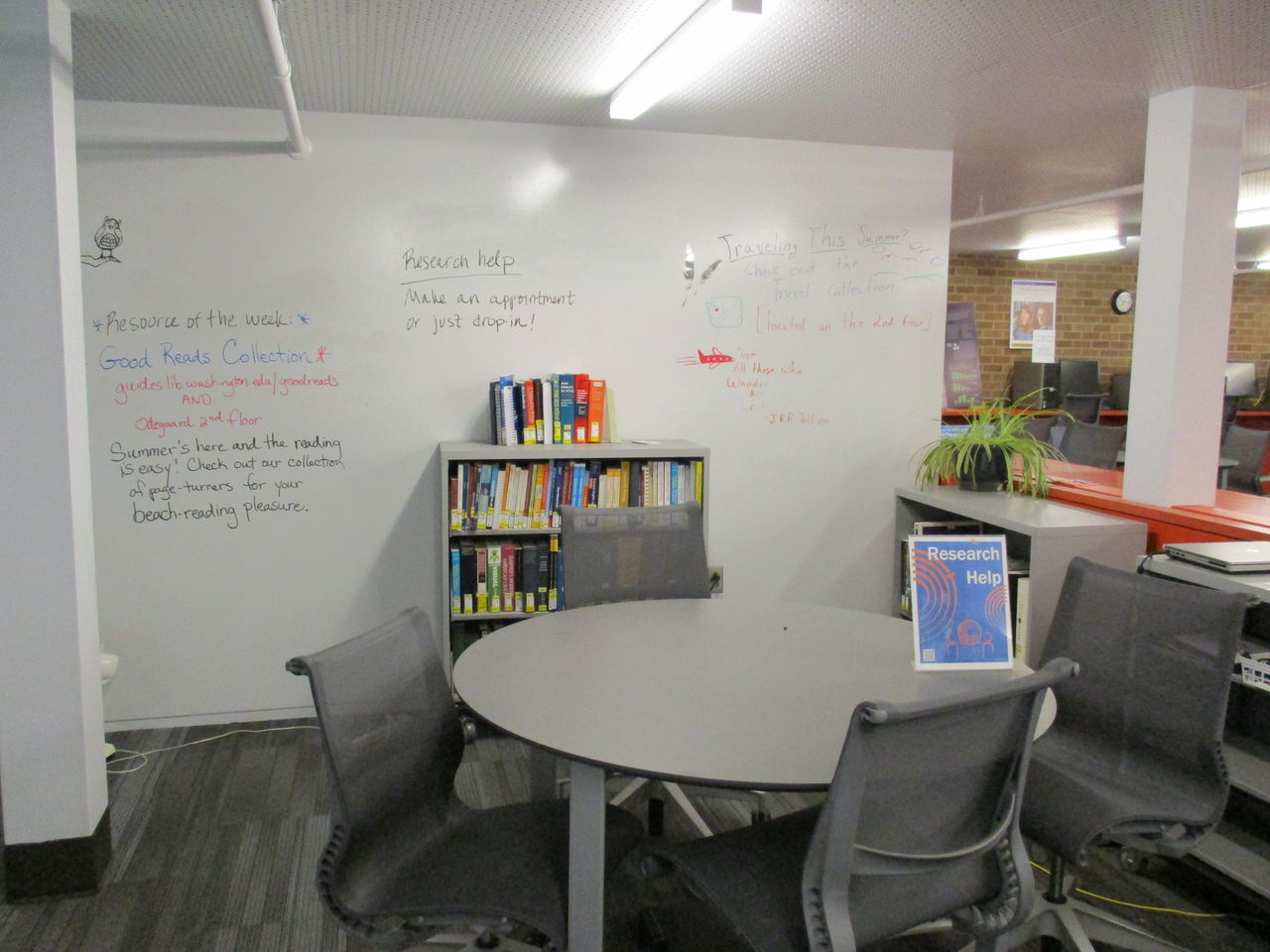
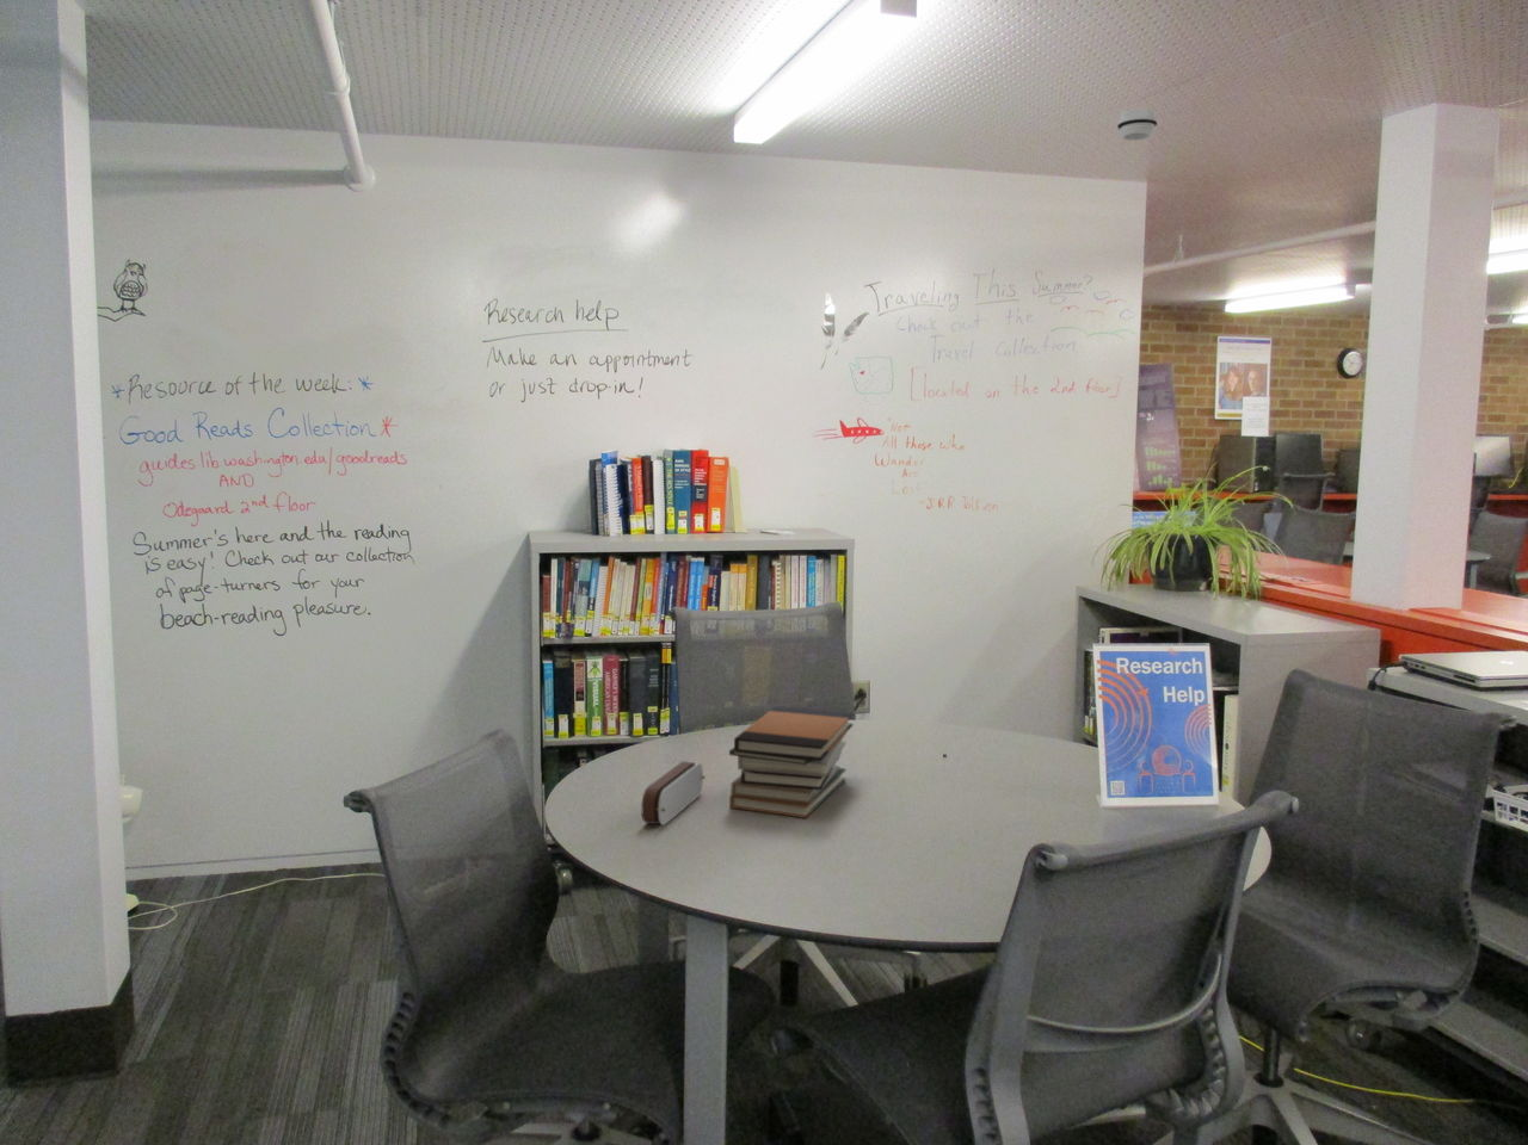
+ pencil case [641,761,706,826]
+ book stack [728,705,854,819]
+ smoke detector [1117,107,1159,142]
